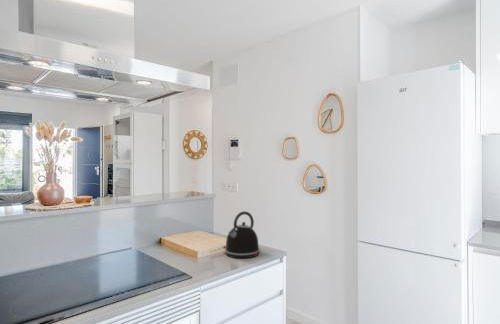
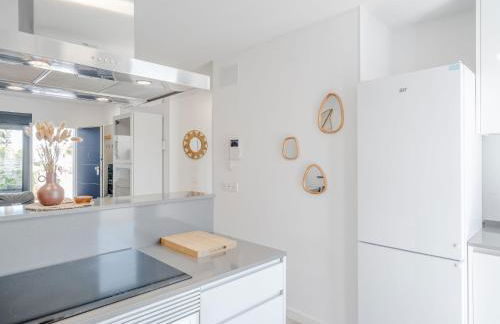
- kettle [224,210,261,259]
